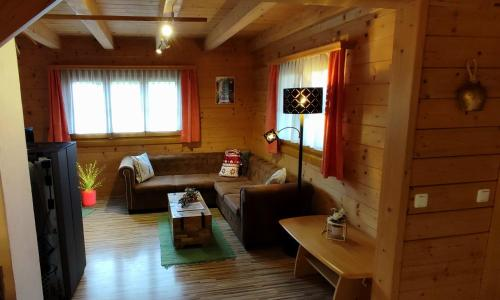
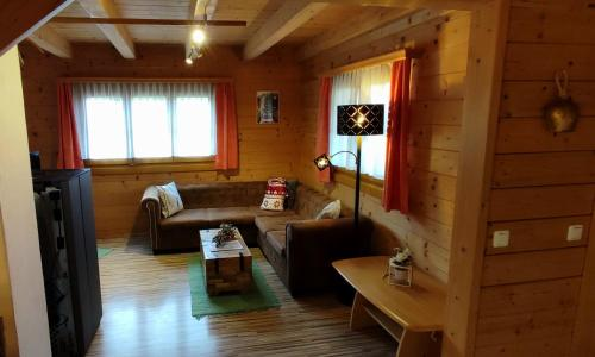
- house plant [77,159,107,207]
